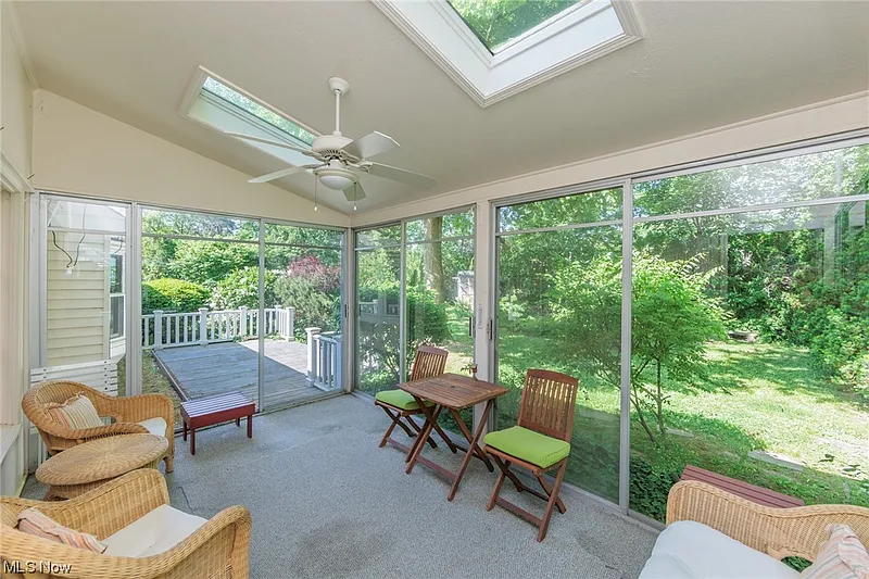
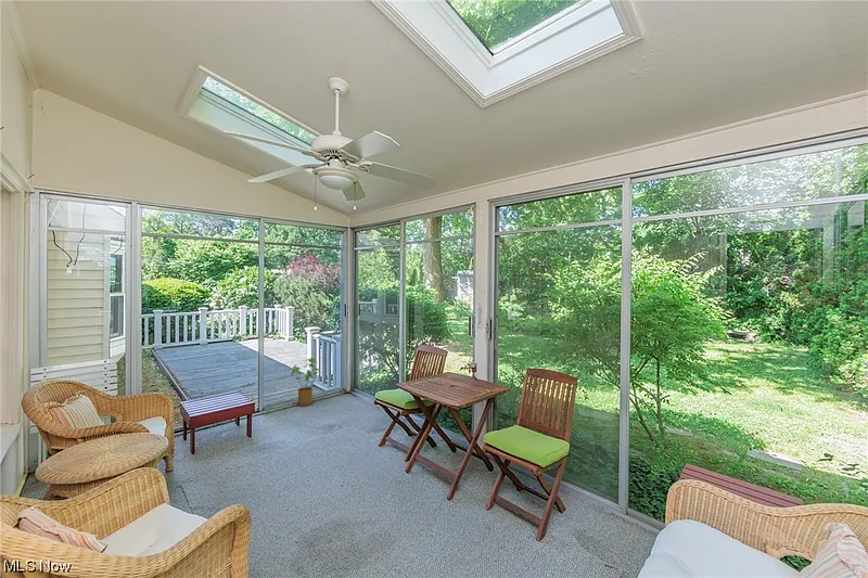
+ house plant [290,357,321,408]
